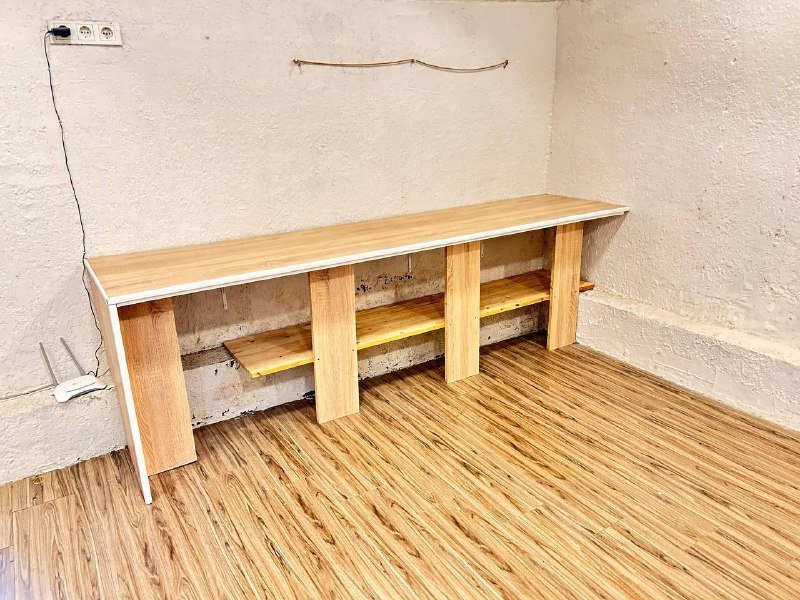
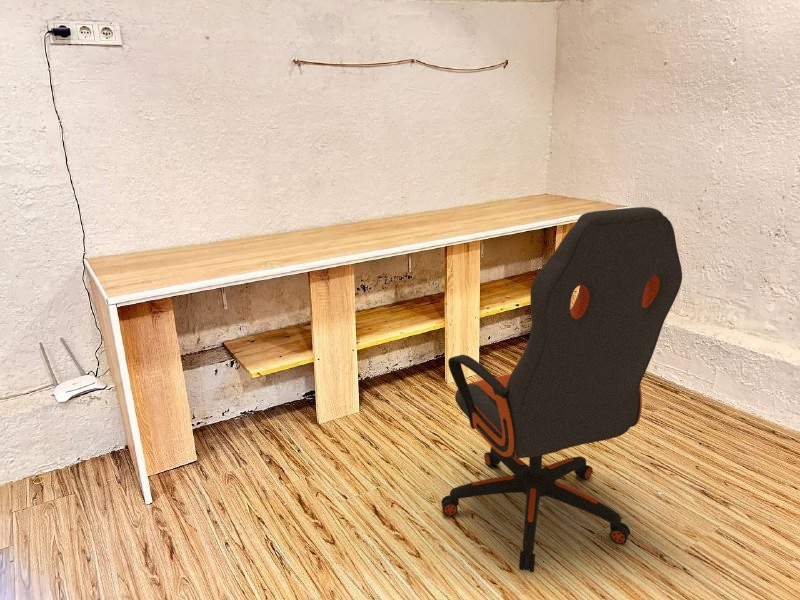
+ office chair [441,206,683,573]
